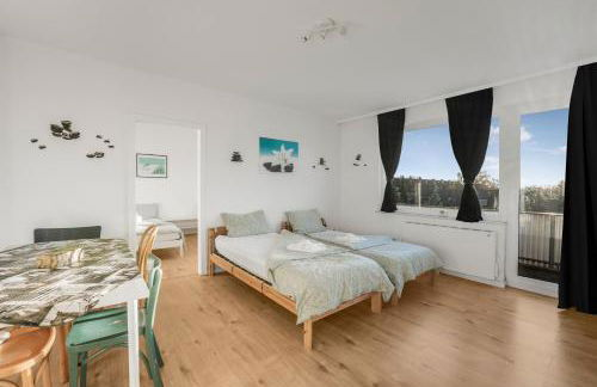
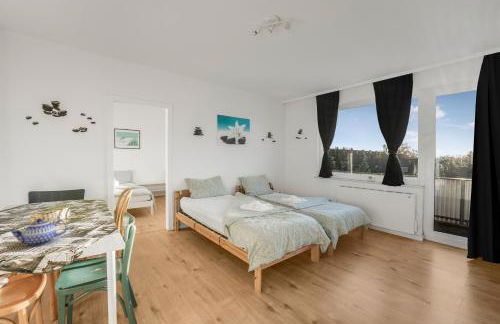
+ teapot [10,217,68,247]
